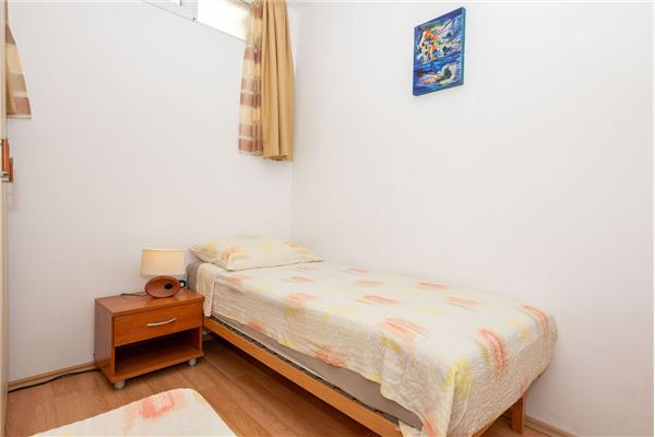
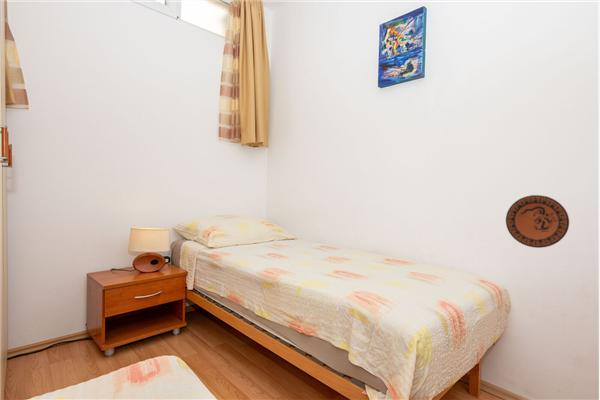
+ decorative plate [505,194,570,249]
